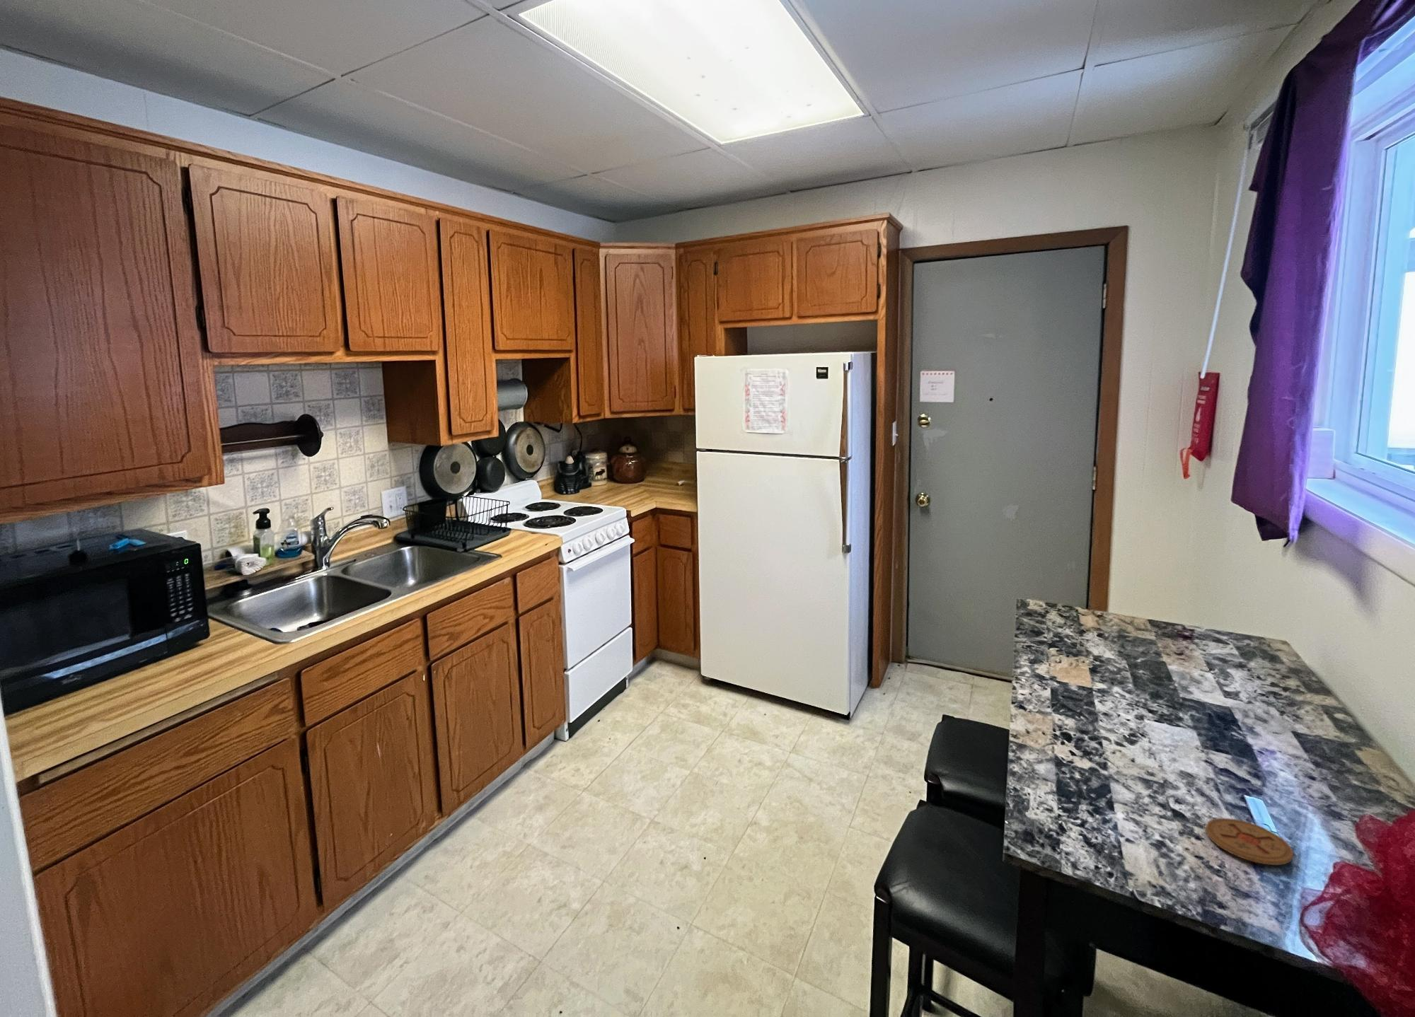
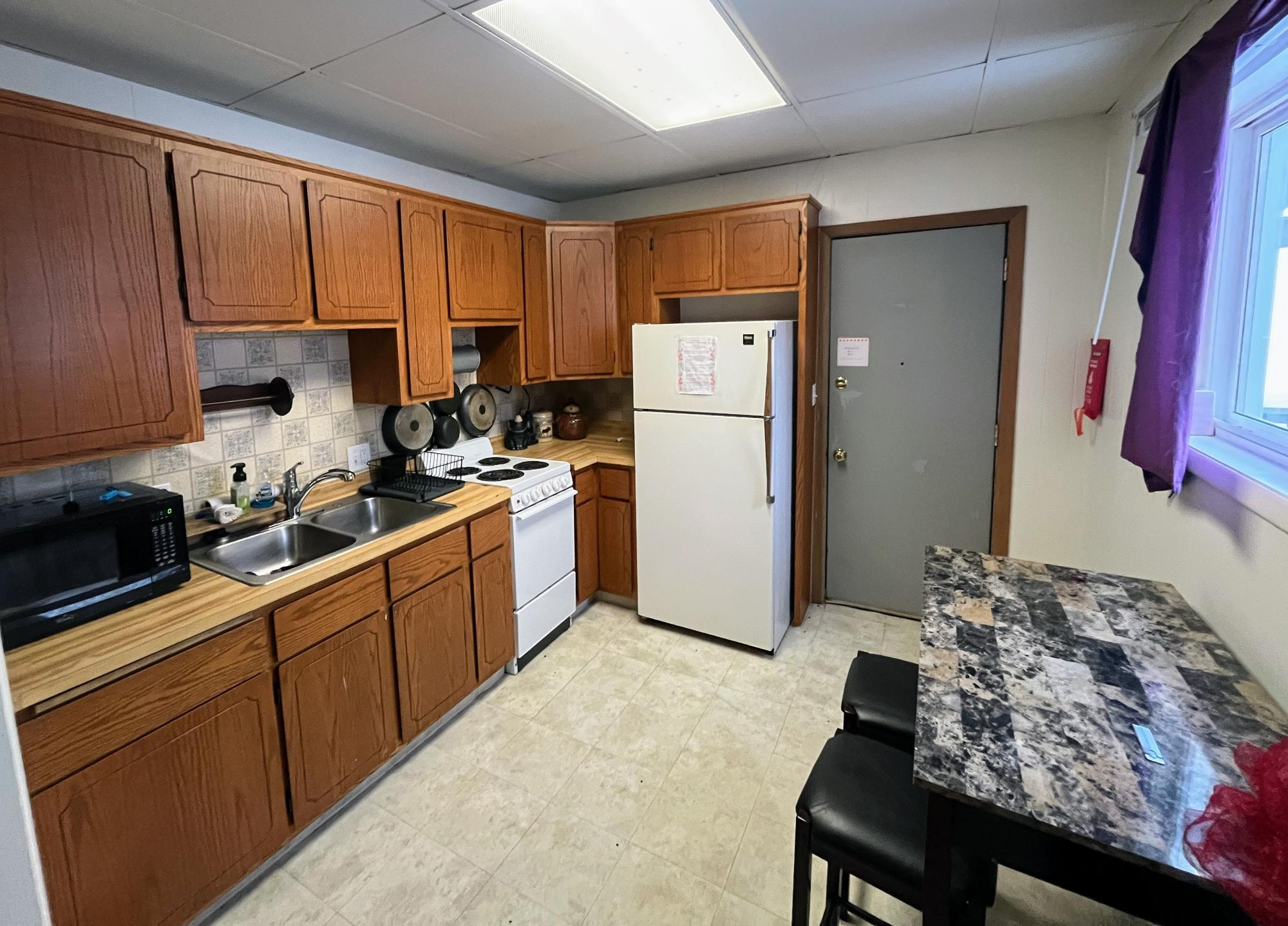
- coaster [1205,817,1294,865]
